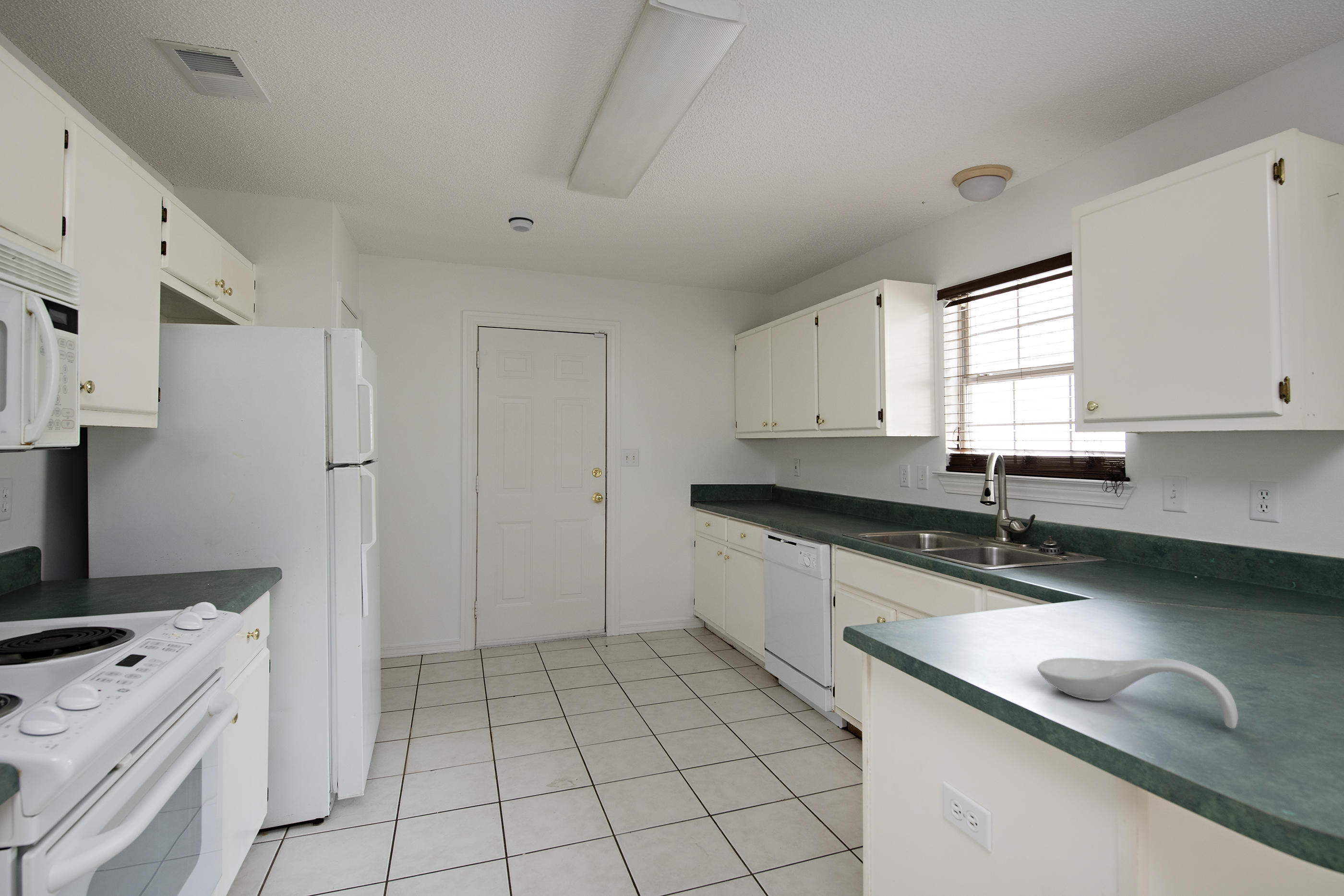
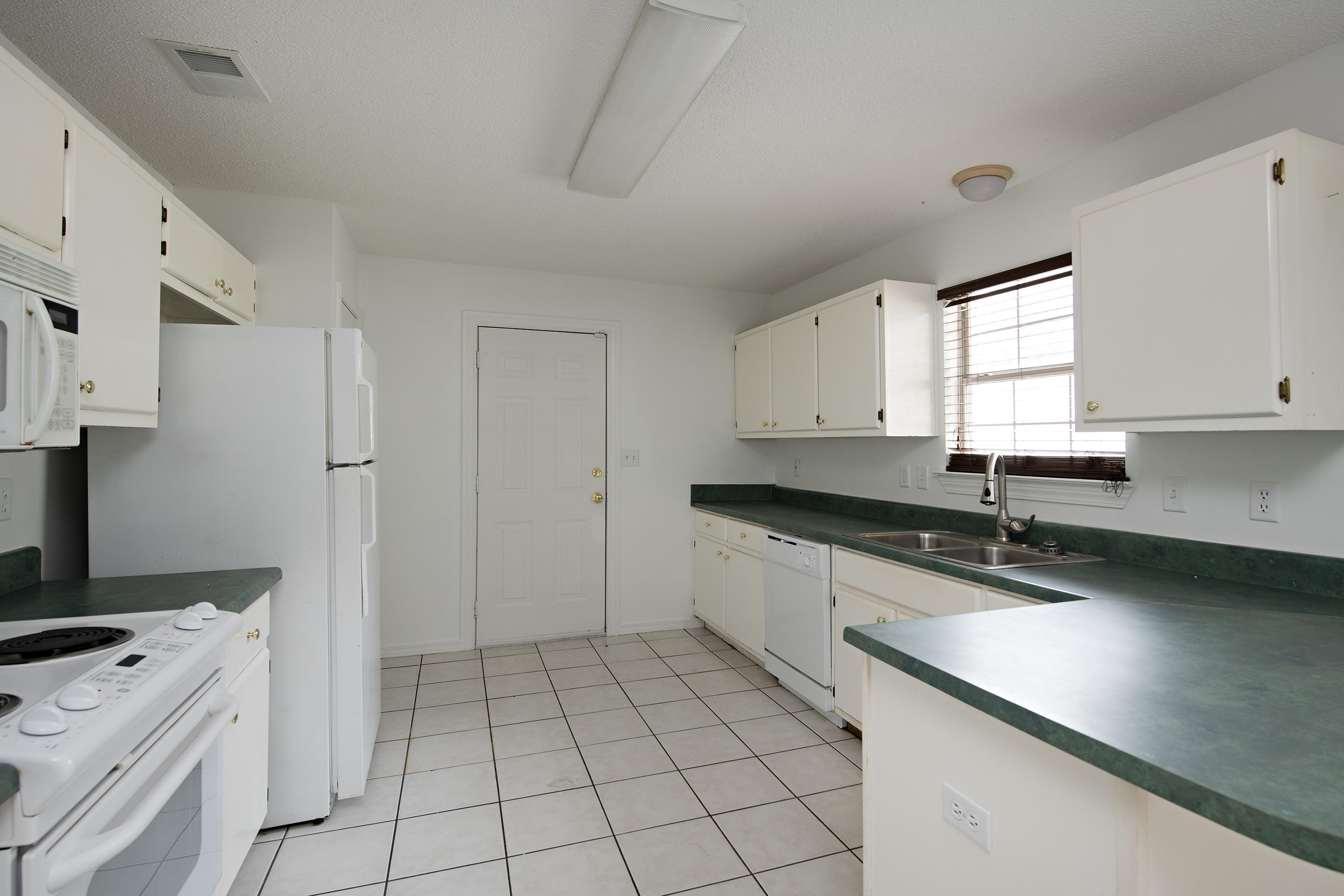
- spoon rest [1037,657,1238,729]
- smoke detector [508,210,534,232]
